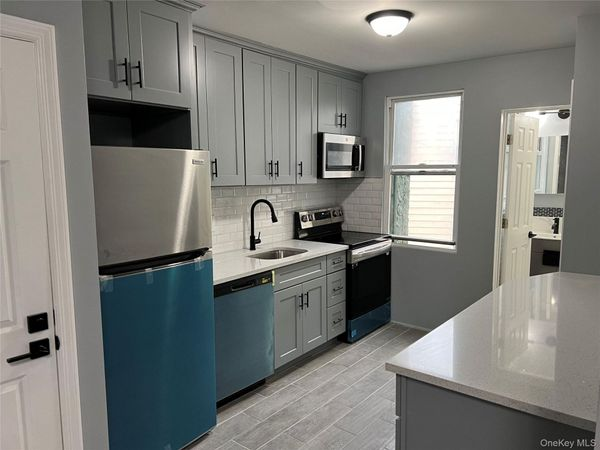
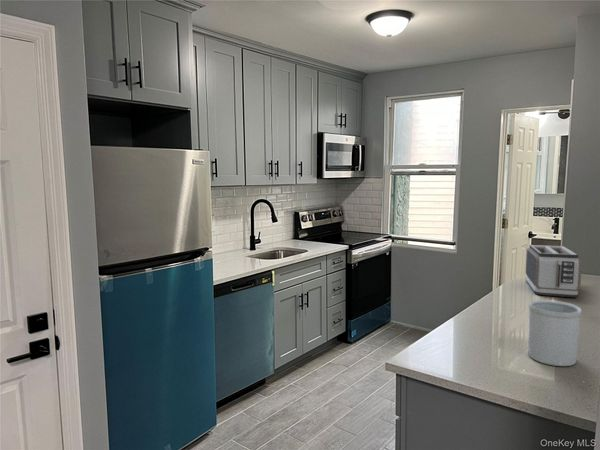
+ toaster [525,244,583,298]
+ utensil holder [527,299,582,367]
